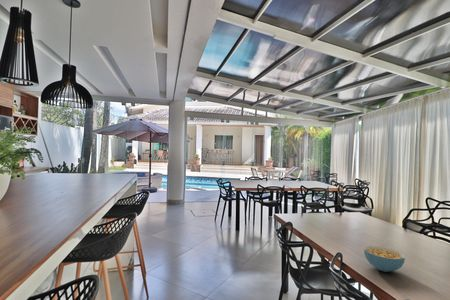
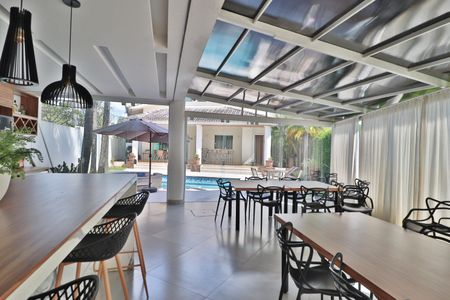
- cereal bowl [363,245,406,273]
